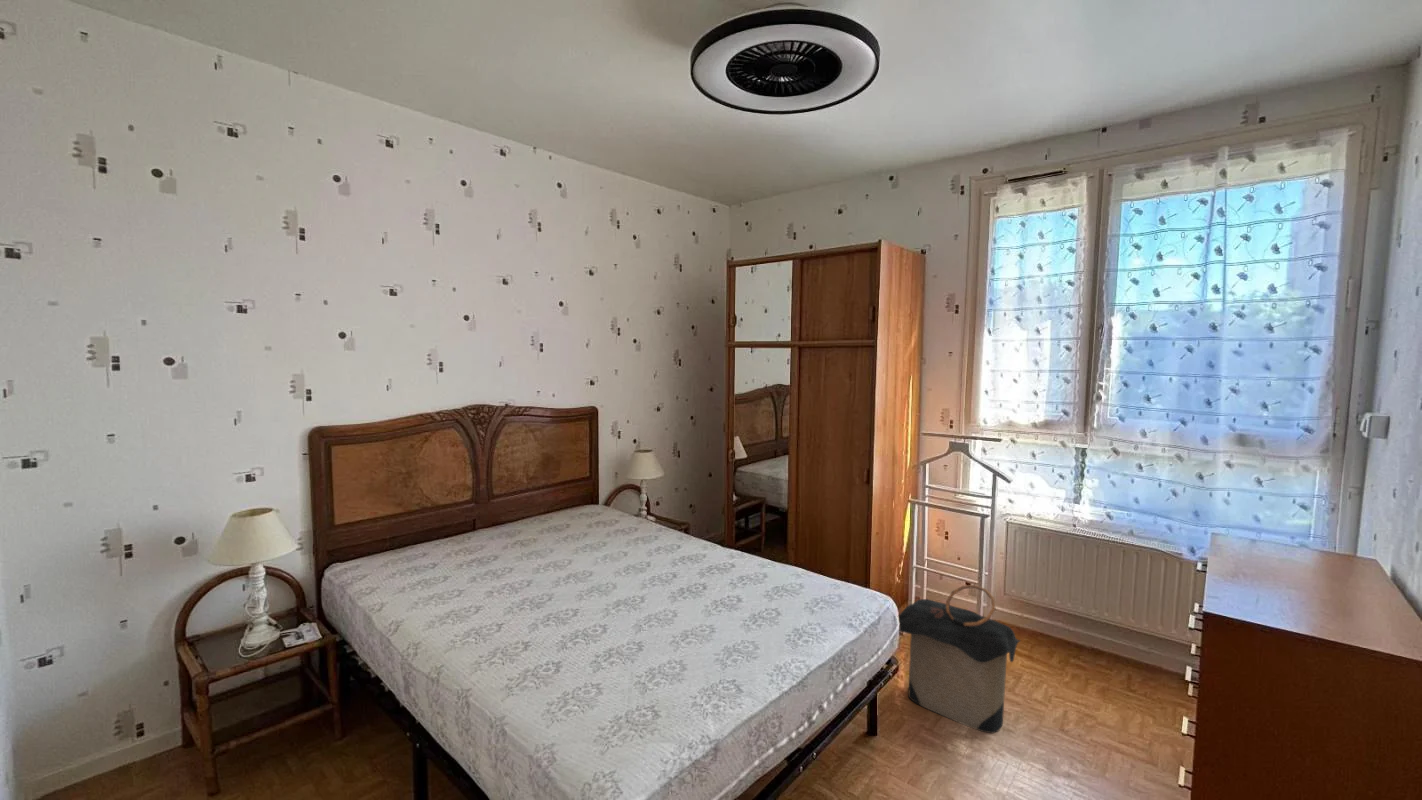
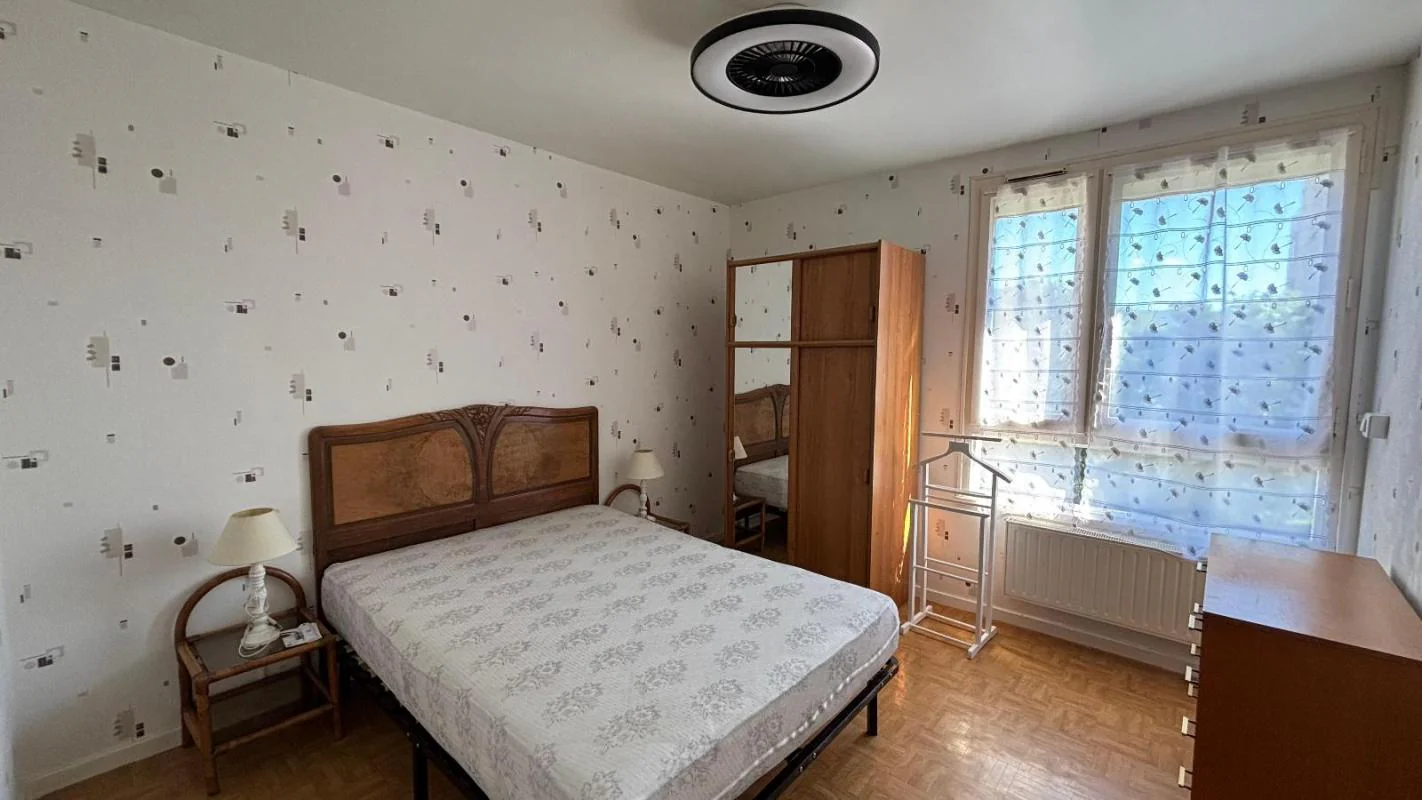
- laundry hamper [898,584,1022,734]
